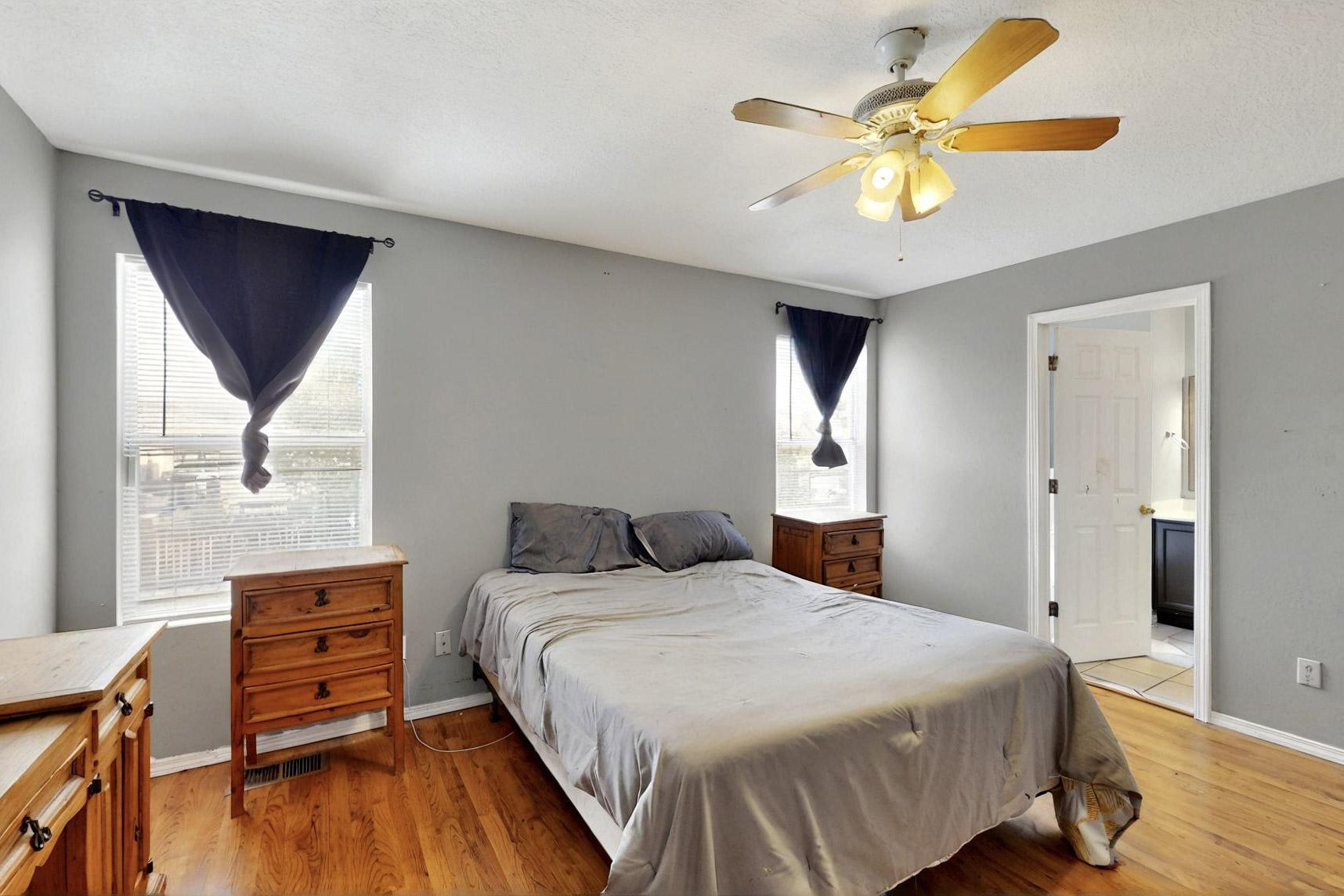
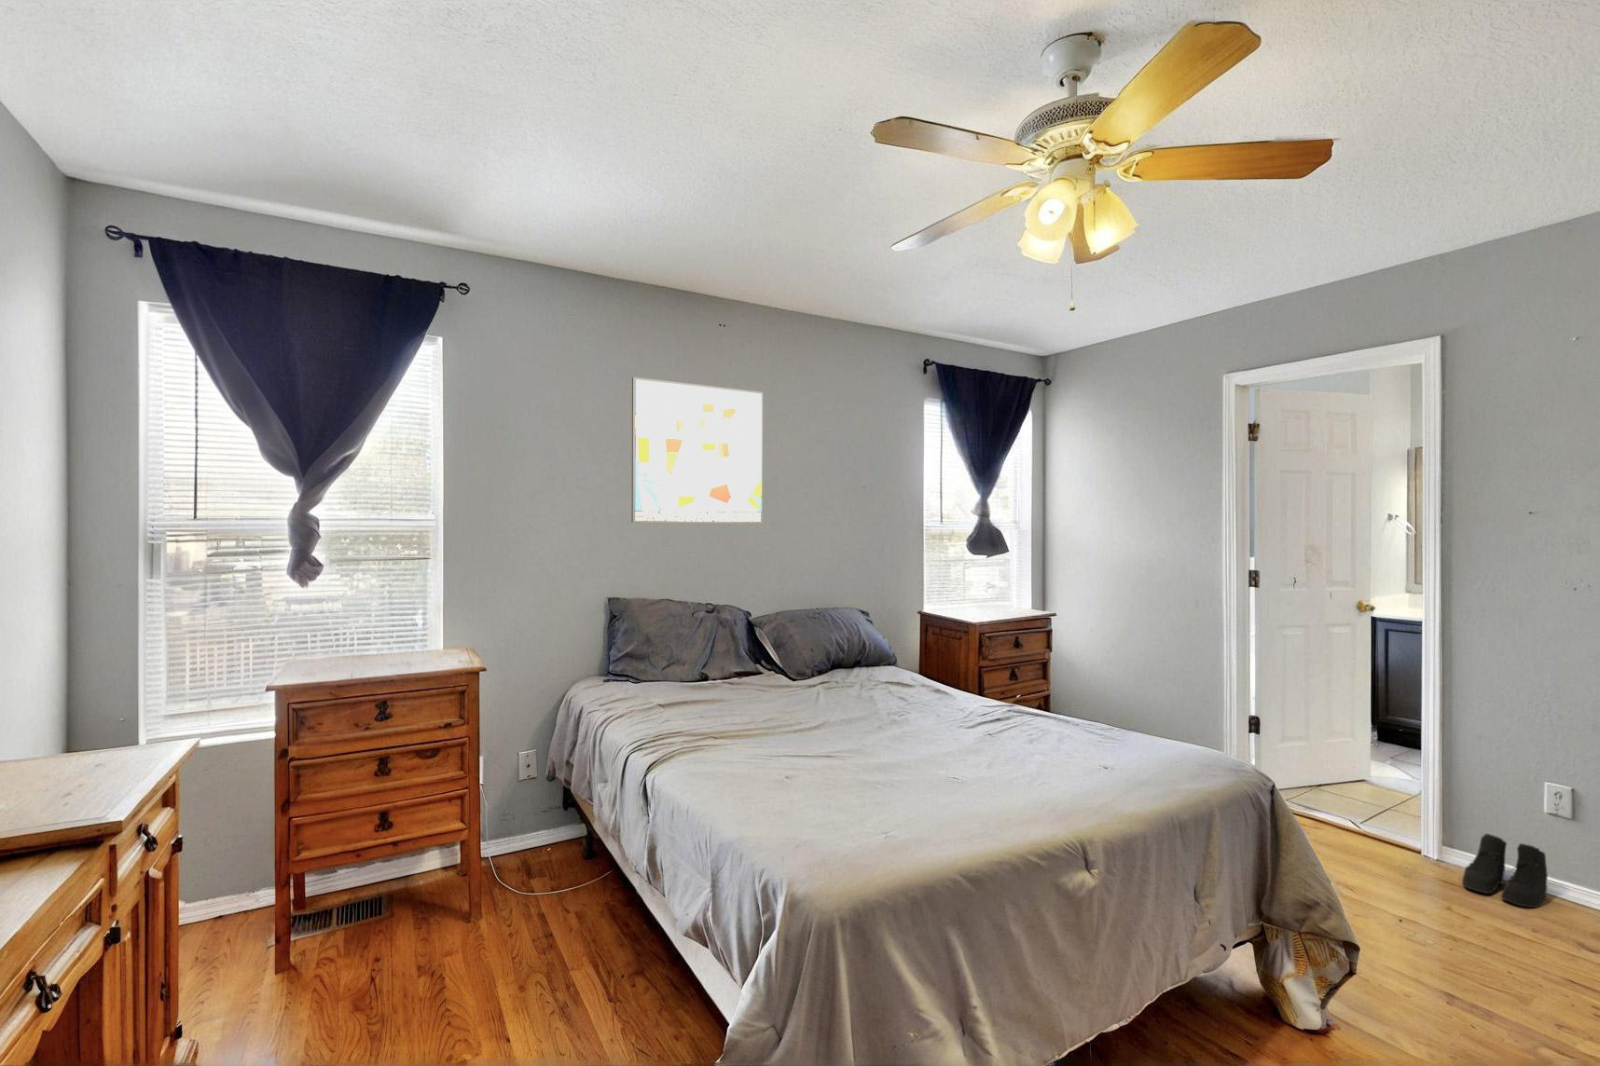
+ wall art [631,376,763,525]
+ boots [1461,833,1549,909]
